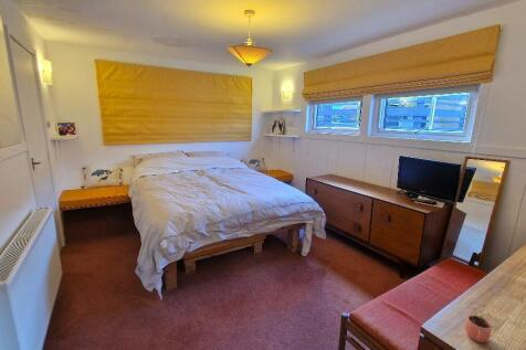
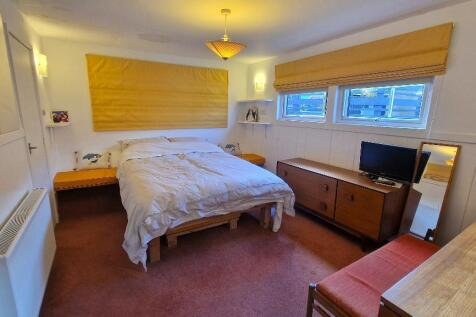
- cocoa [464,301,493,343]
